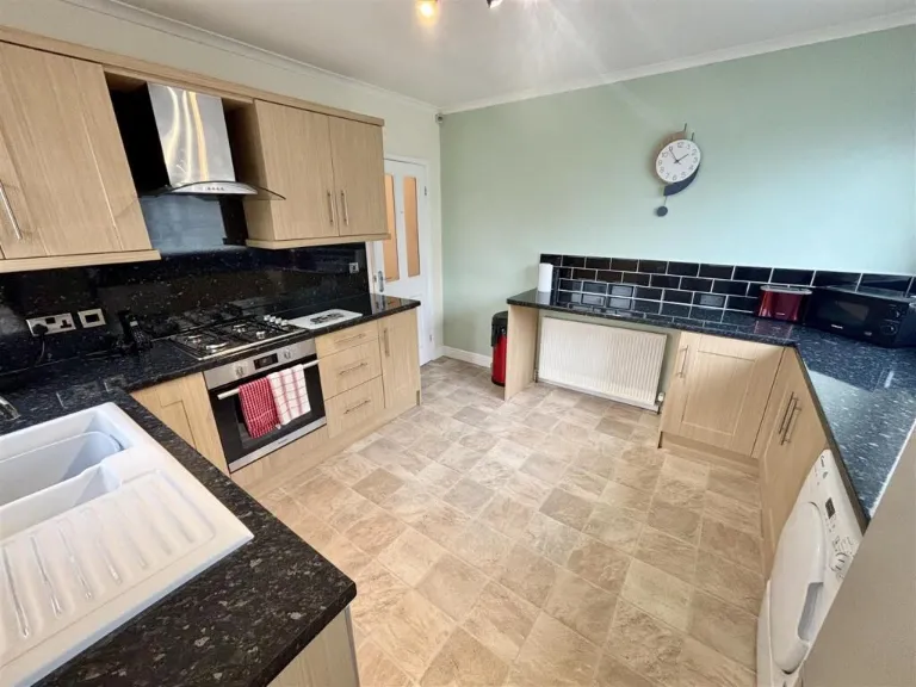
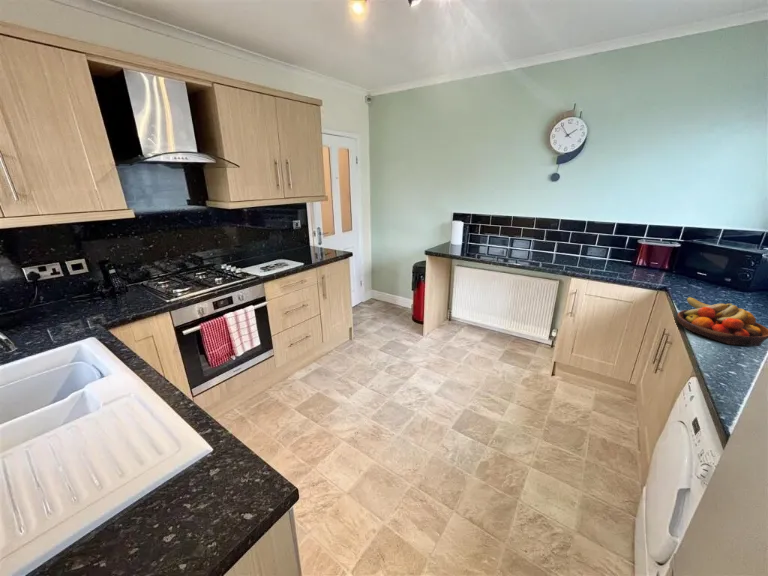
+ fruit bowl [676,296,768,347]
